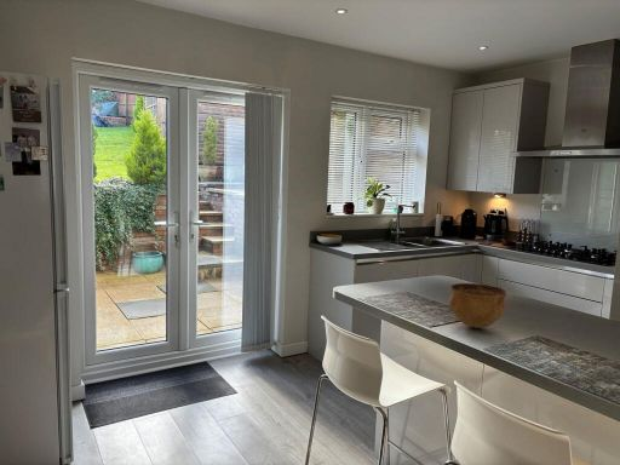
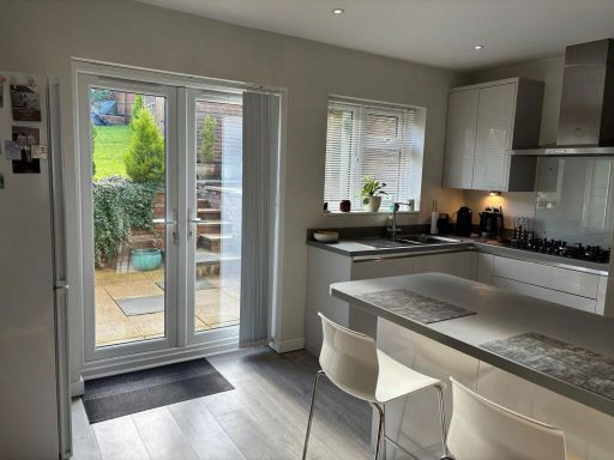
- bowl [448,282,507,329]
